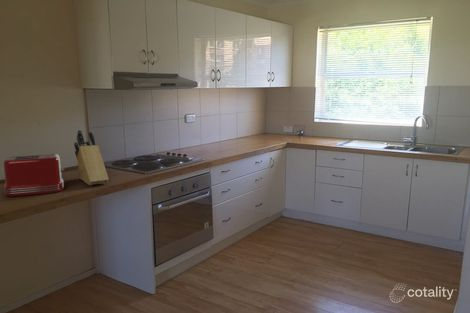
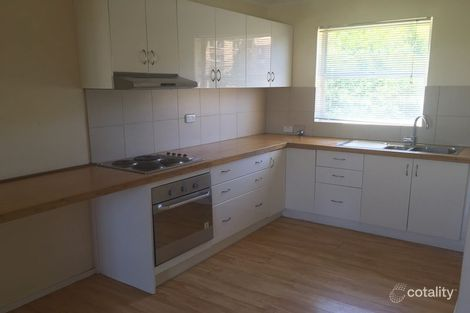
- toaster [2,153,66,198]
- knife block [73,129,110,186]
